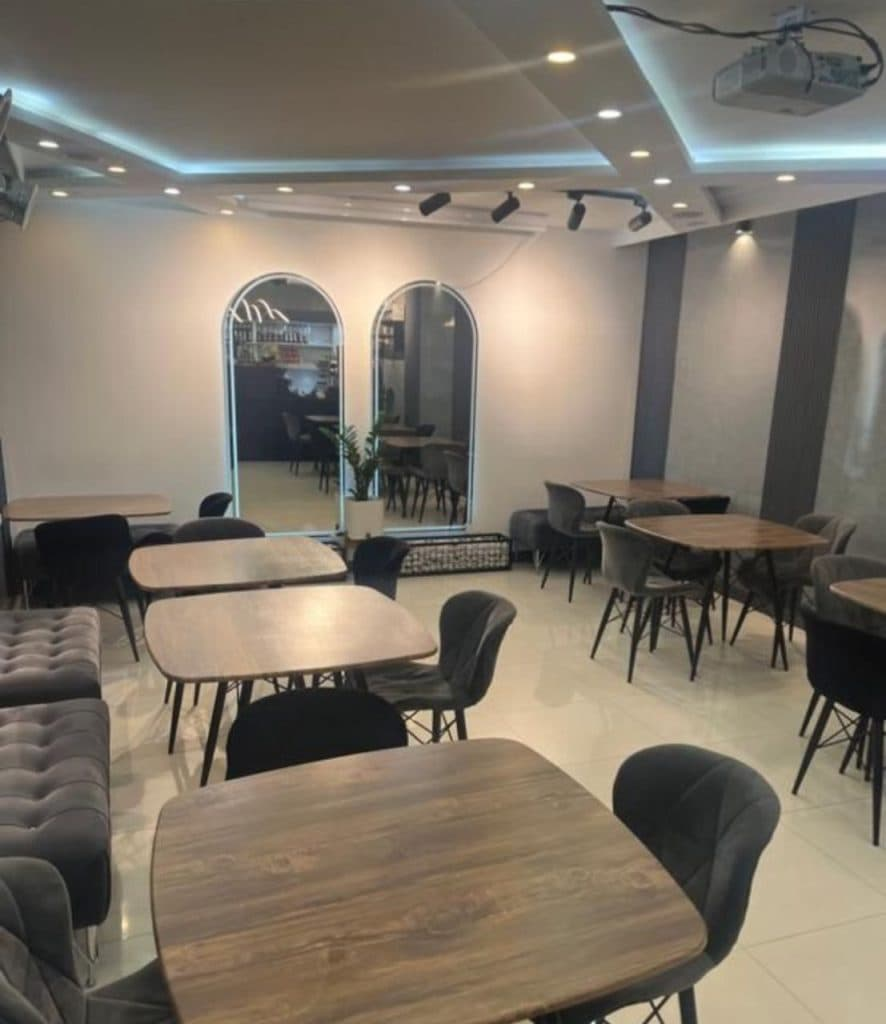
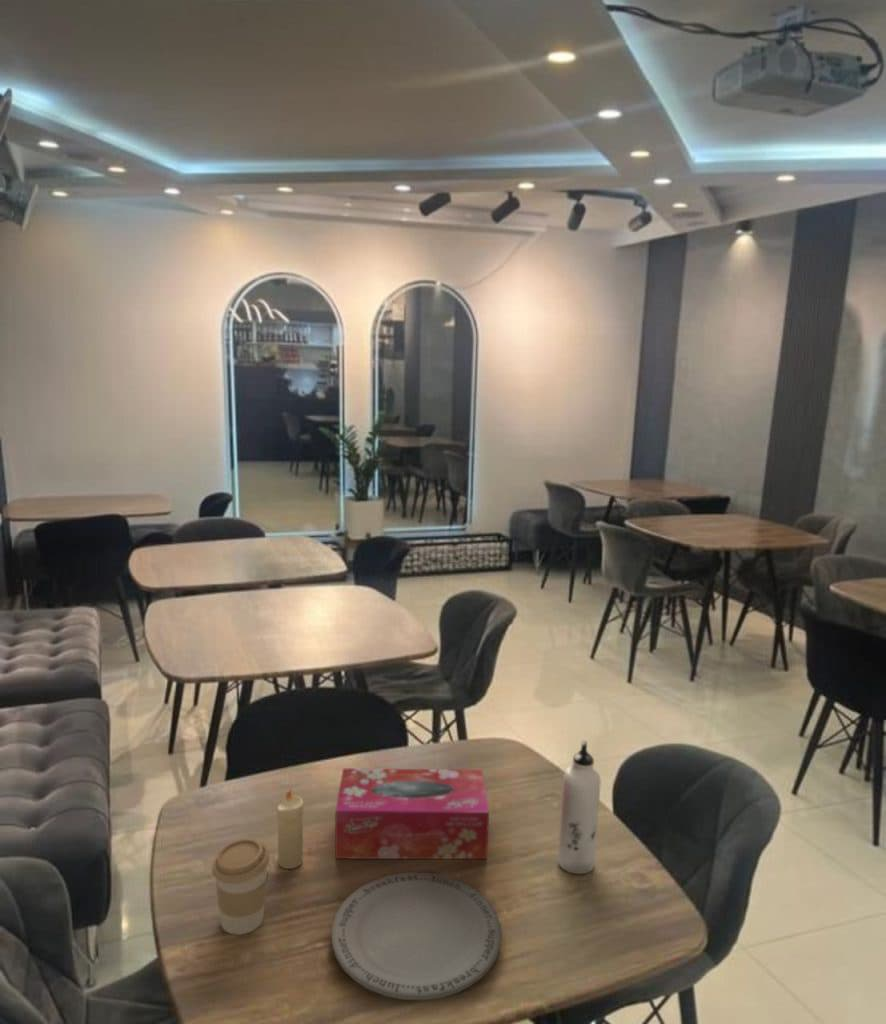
+ plate [330,871,503,1001]
+ candle [275,788,305,870]
+ water bottle [557,740,602,875]
+ coffee cup [211,837,271,936]
+ tissue box [334,767,490,860]
